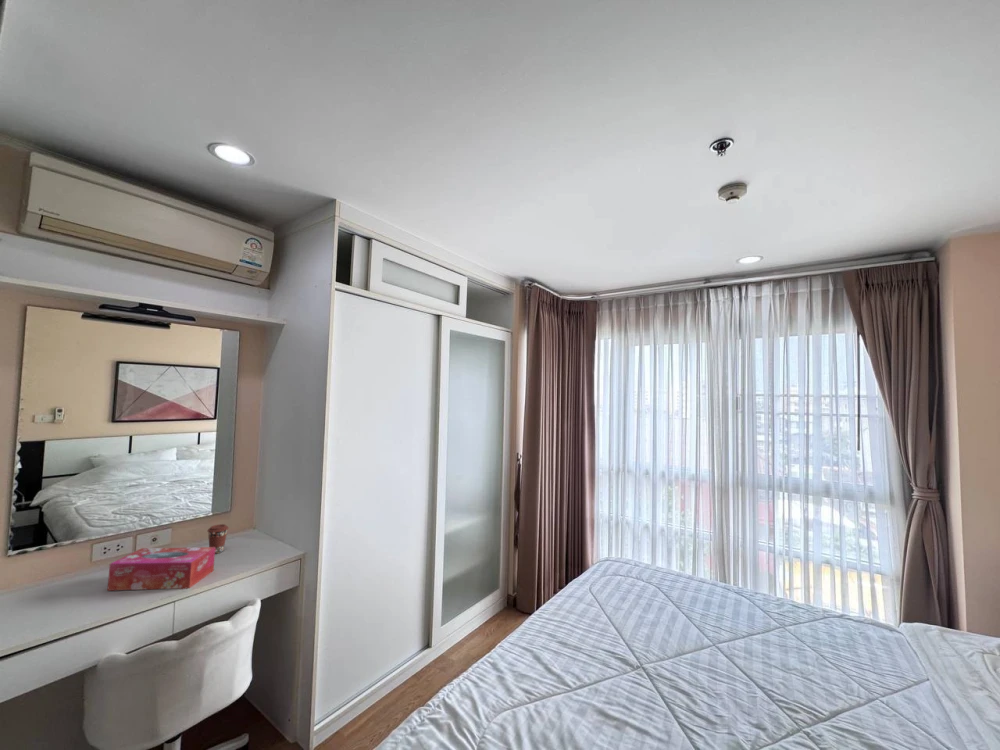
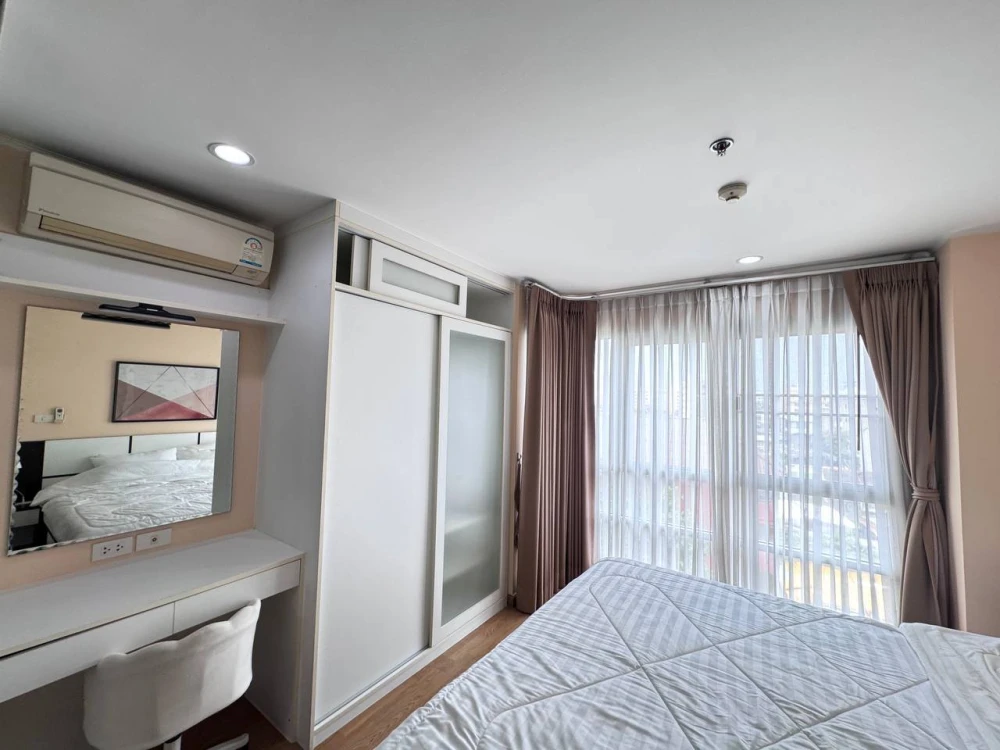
- coffee cup [207,523,229,555]
- tissue box [106,546,216,592]
